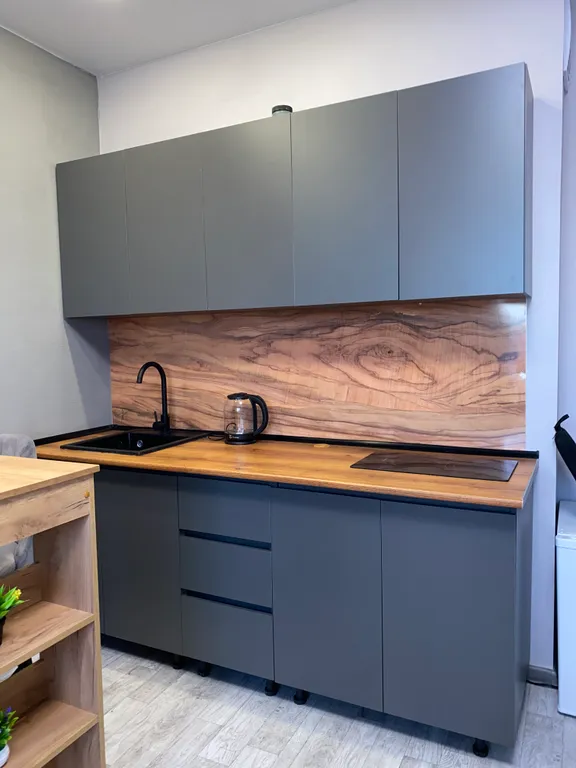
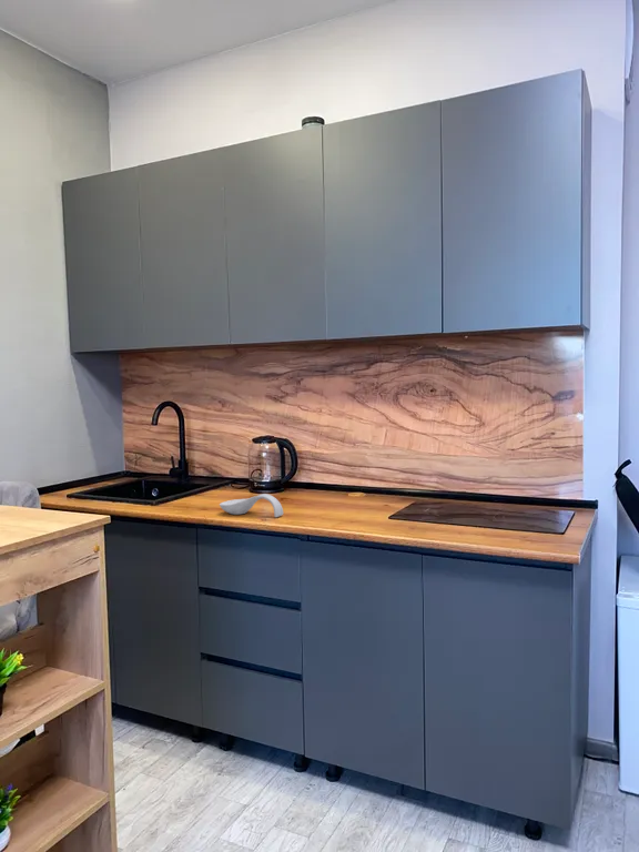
+ spoon rest [219,493,284,518]
